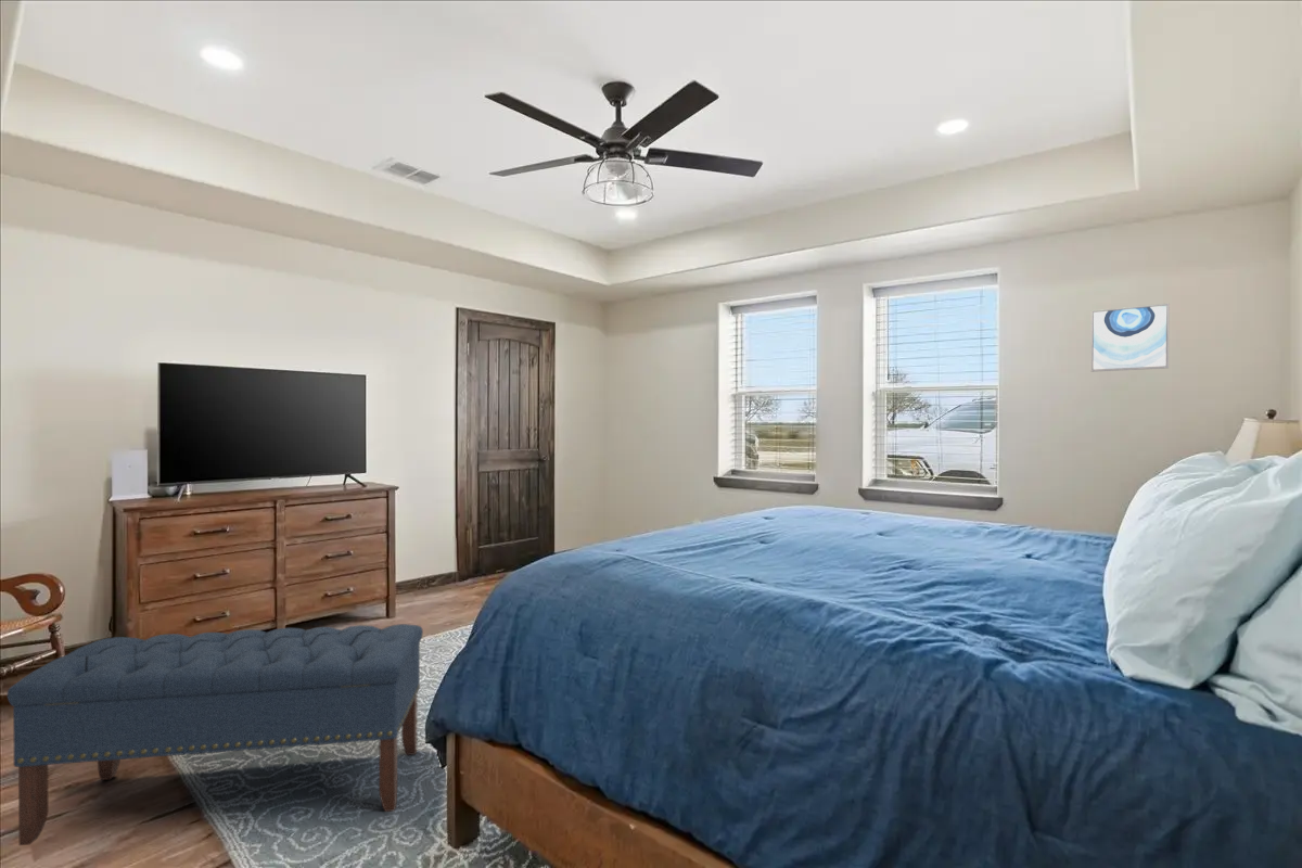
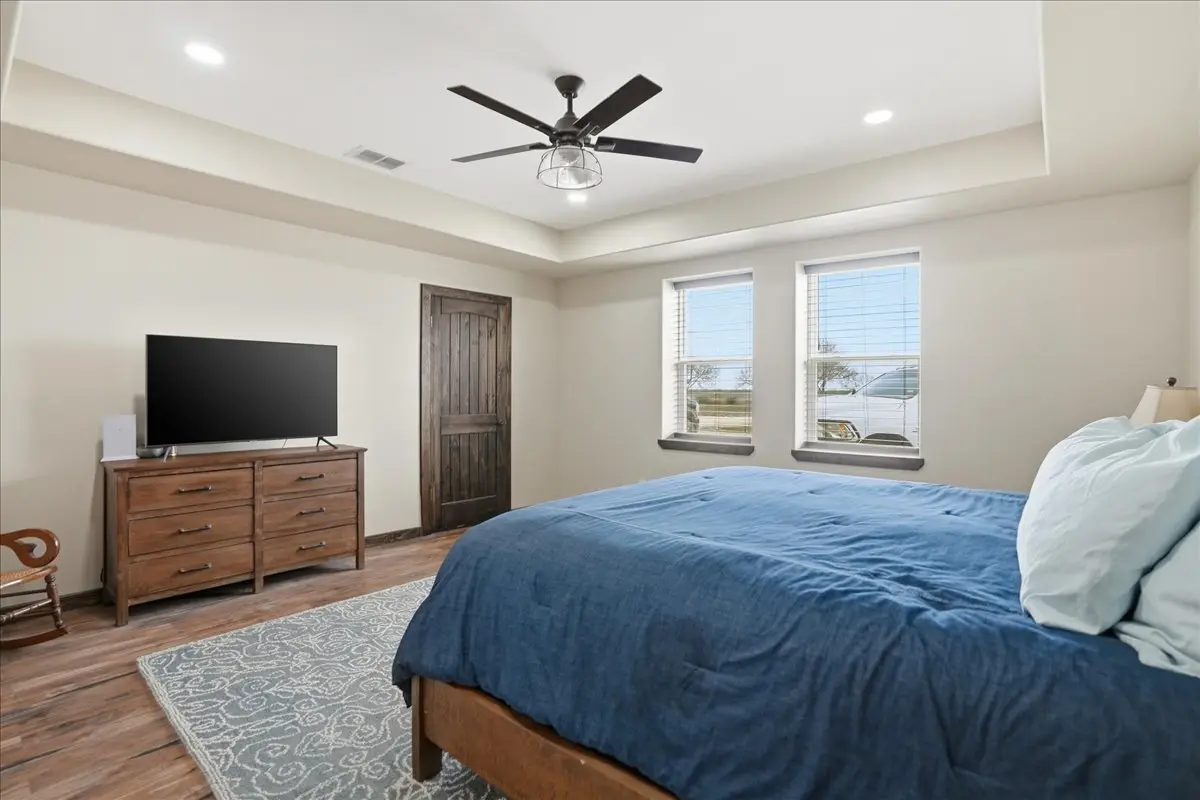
- bench [7,623,424,846]
- wall art [1089,303,1171,373]
